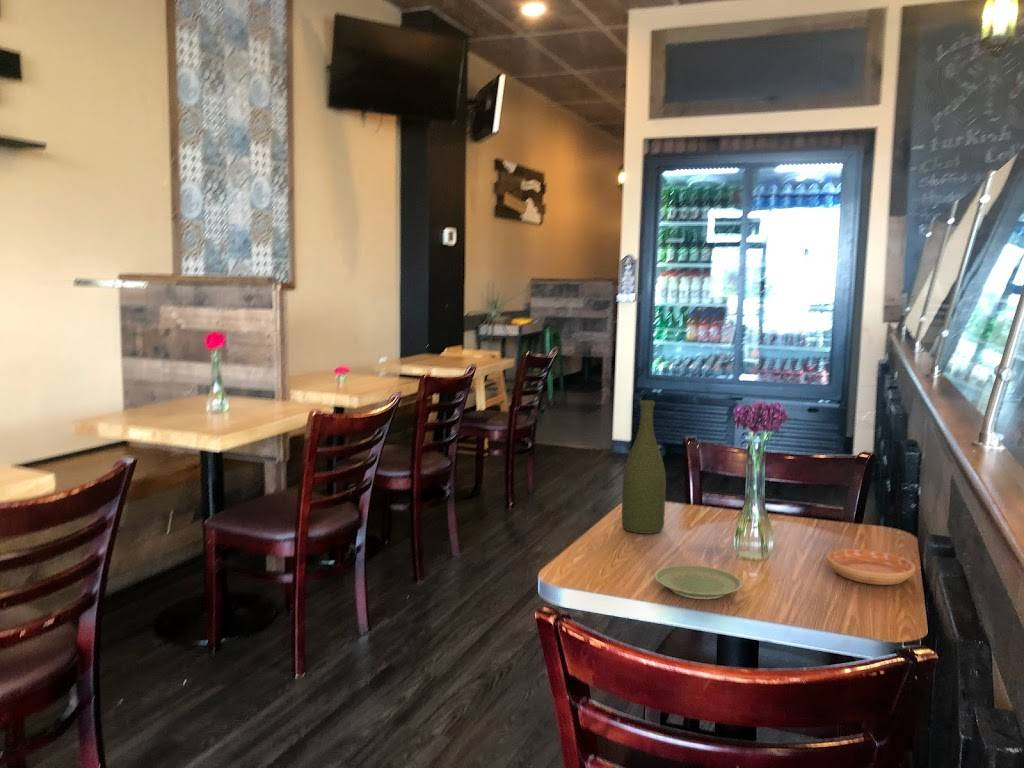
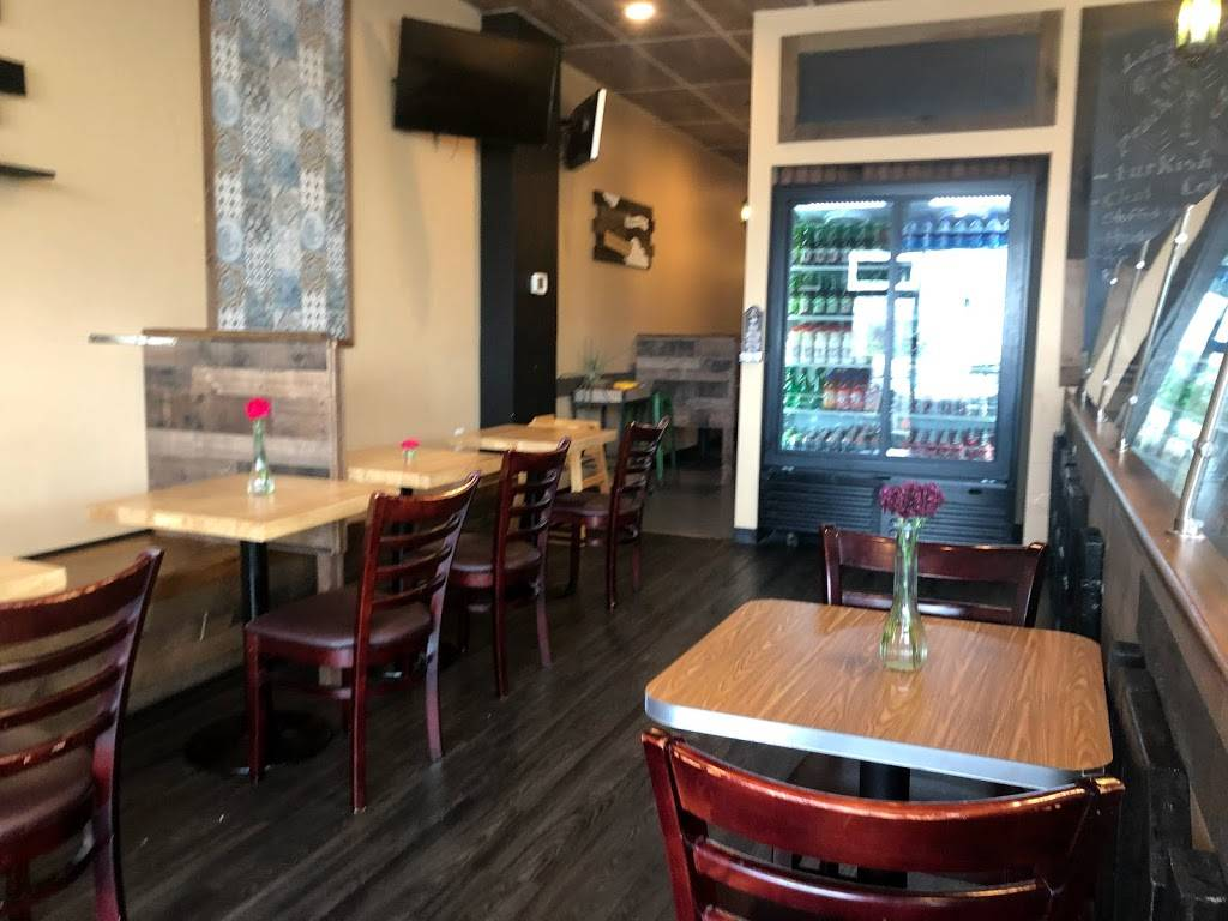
- bottle [621,399,667,535]
- plate [654,564,743,600]
- saucer [826,548,917,586]
